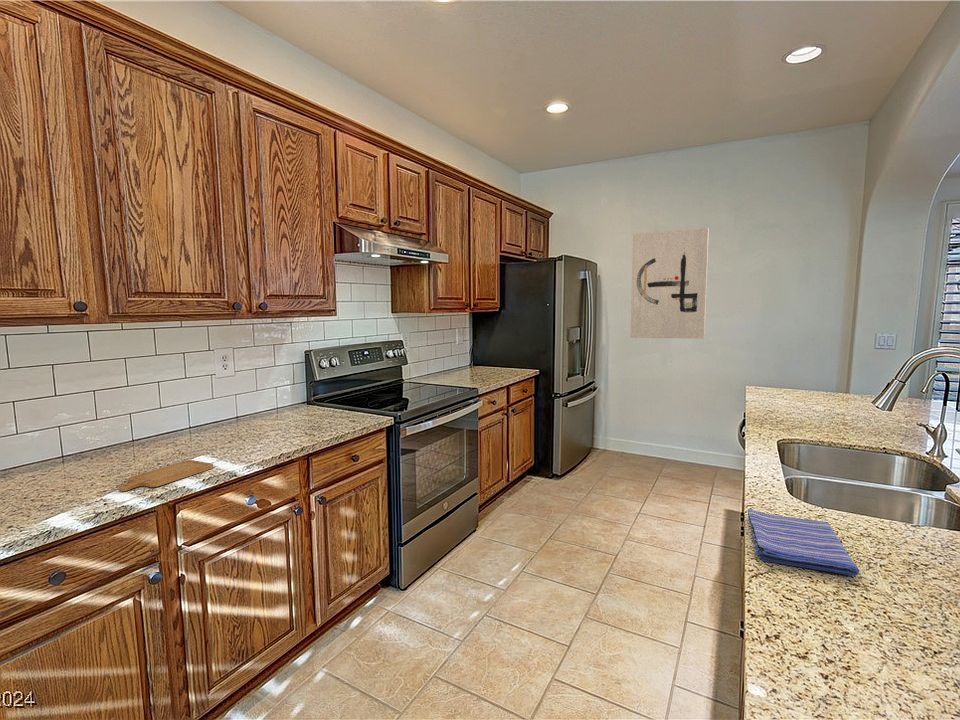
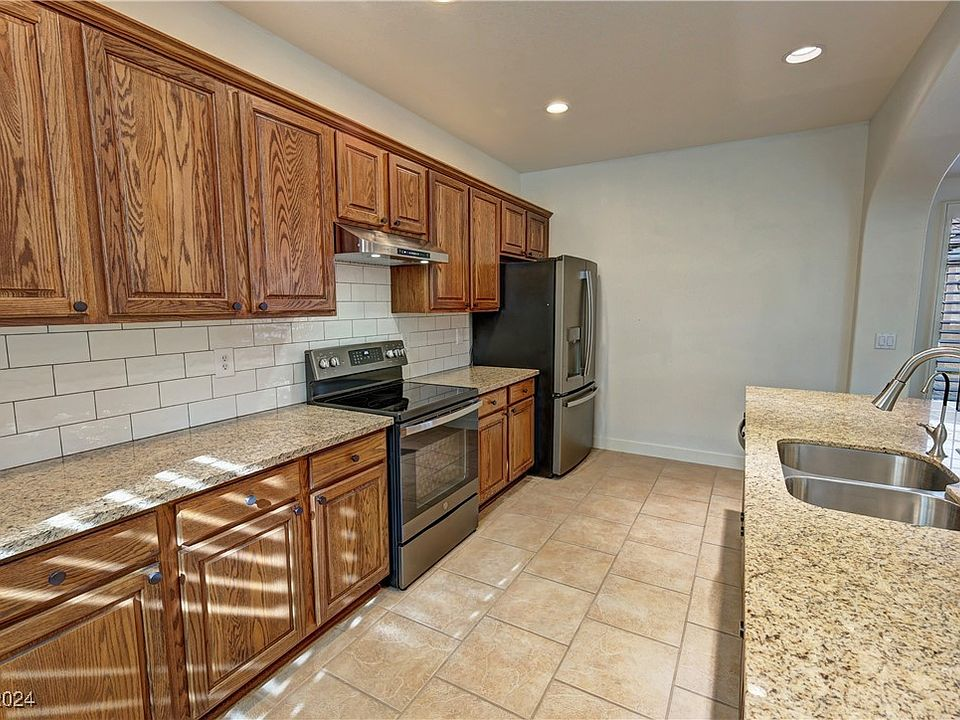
- chopping board [118,459,214,492]
- wall art [630,226,710,340]
- dish towel [747,508,860,576]
